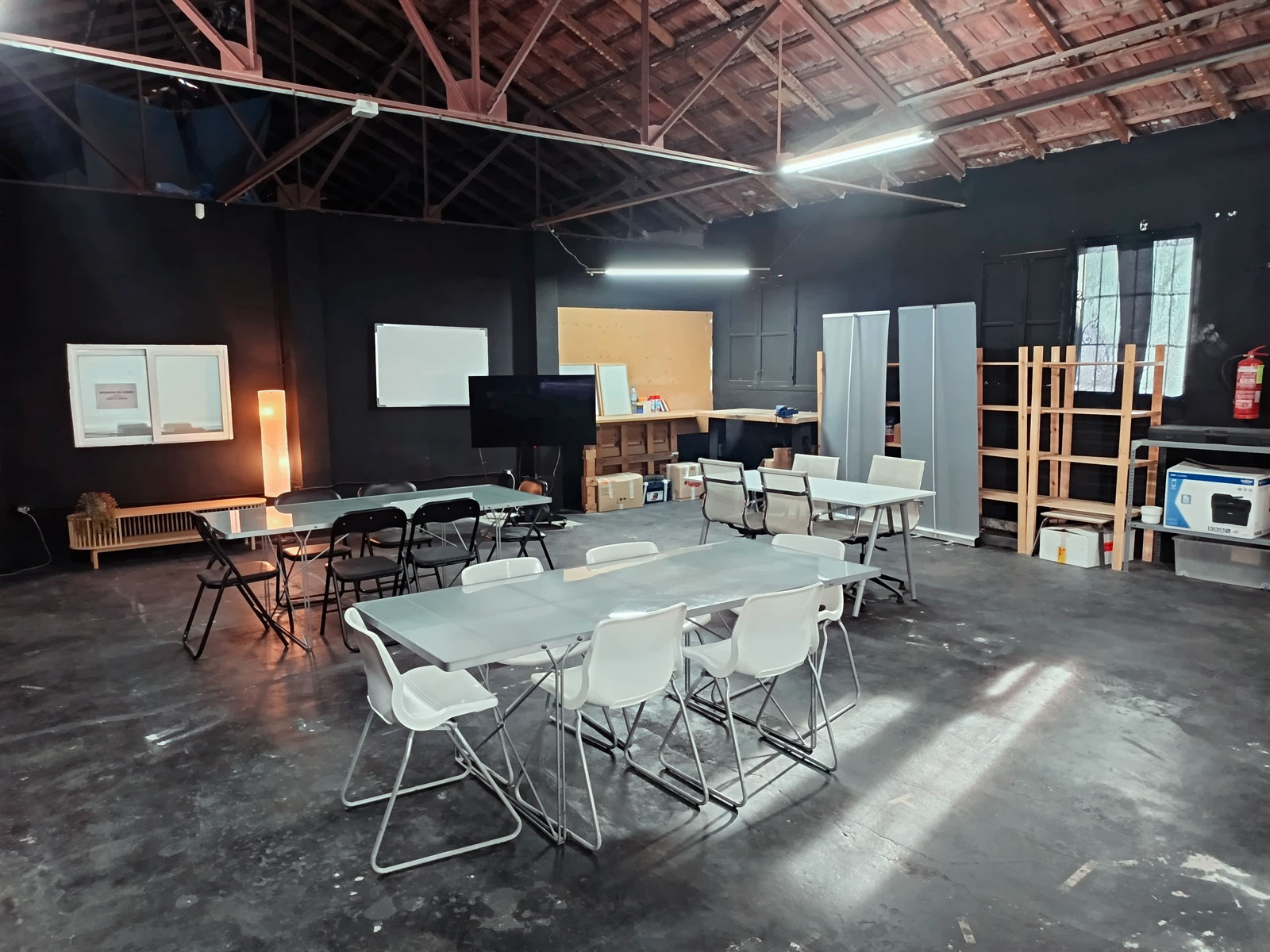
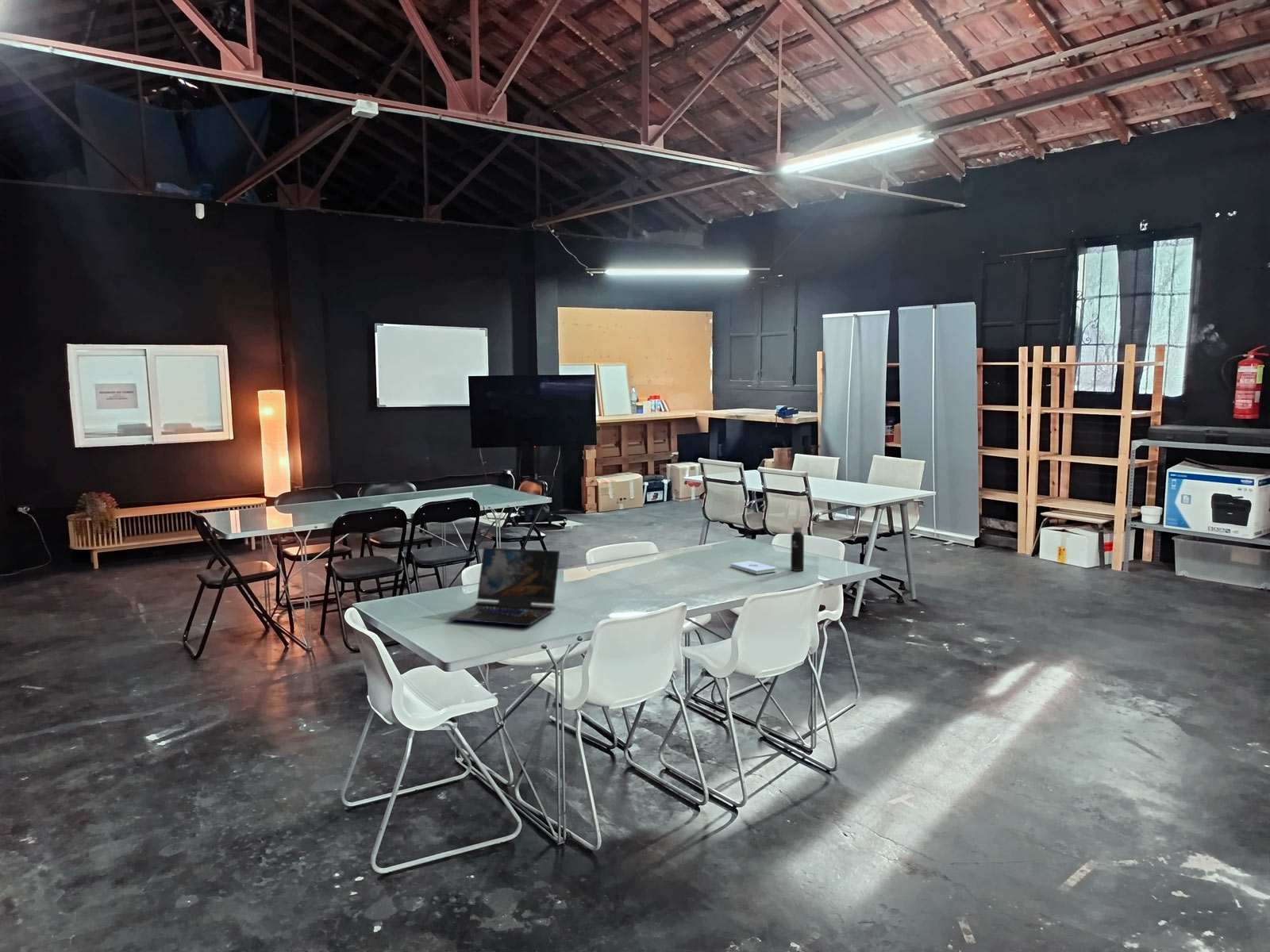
+ water bottle [790,521,805,572]
+ laptop [448,547,560,627]
+ notepad [730,560,777,575]
